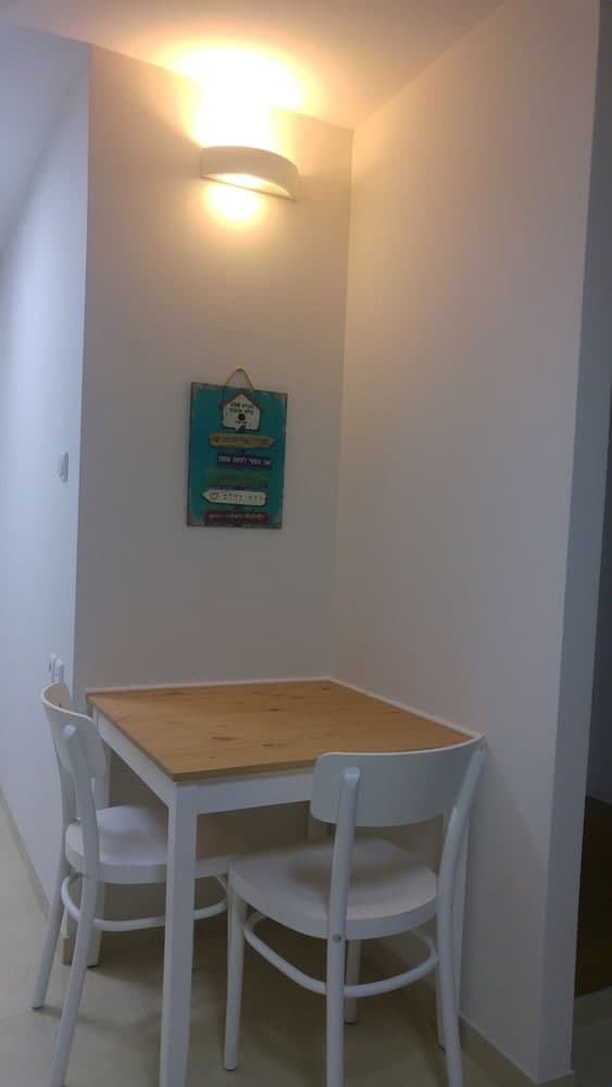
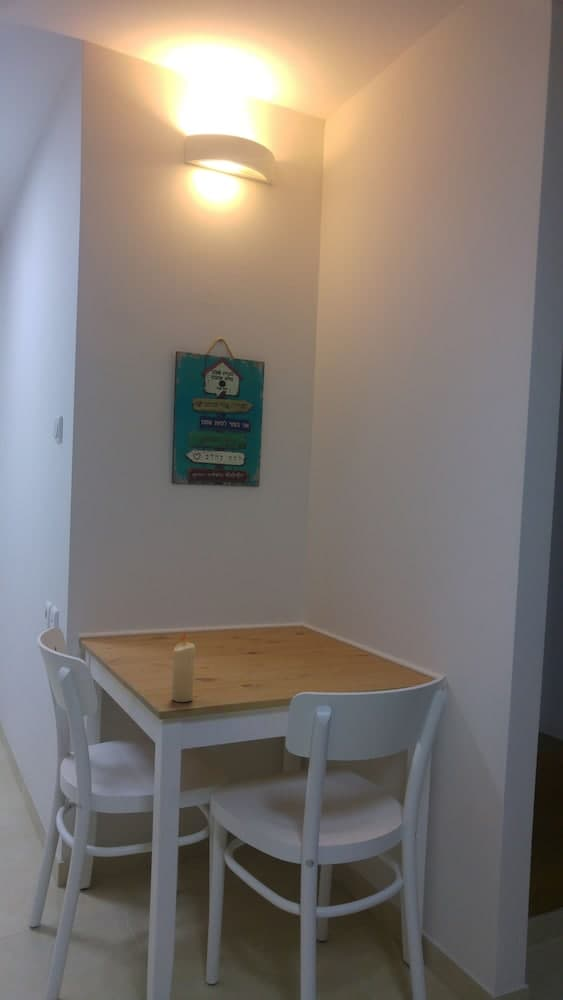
+ candle [171,632,197,703]
